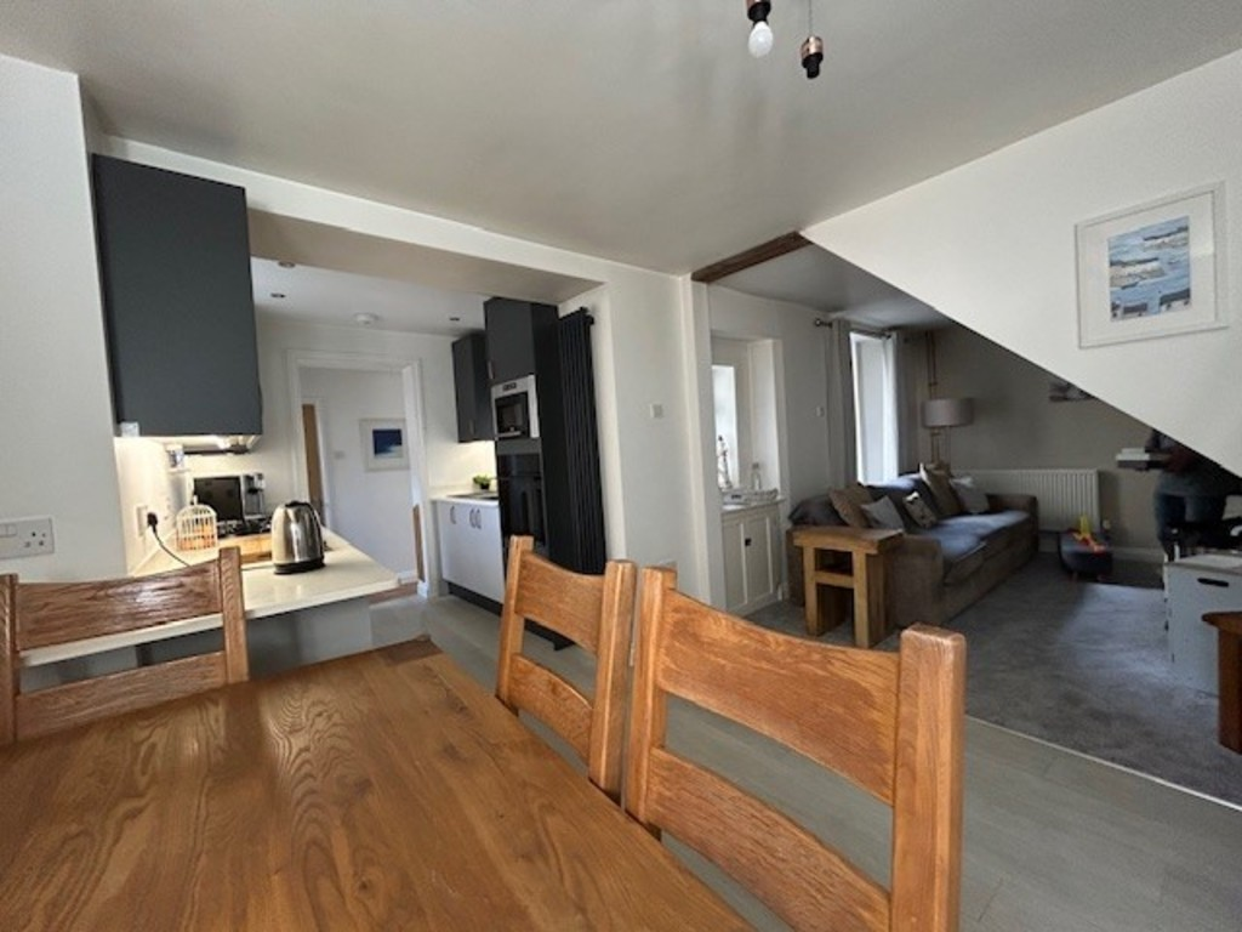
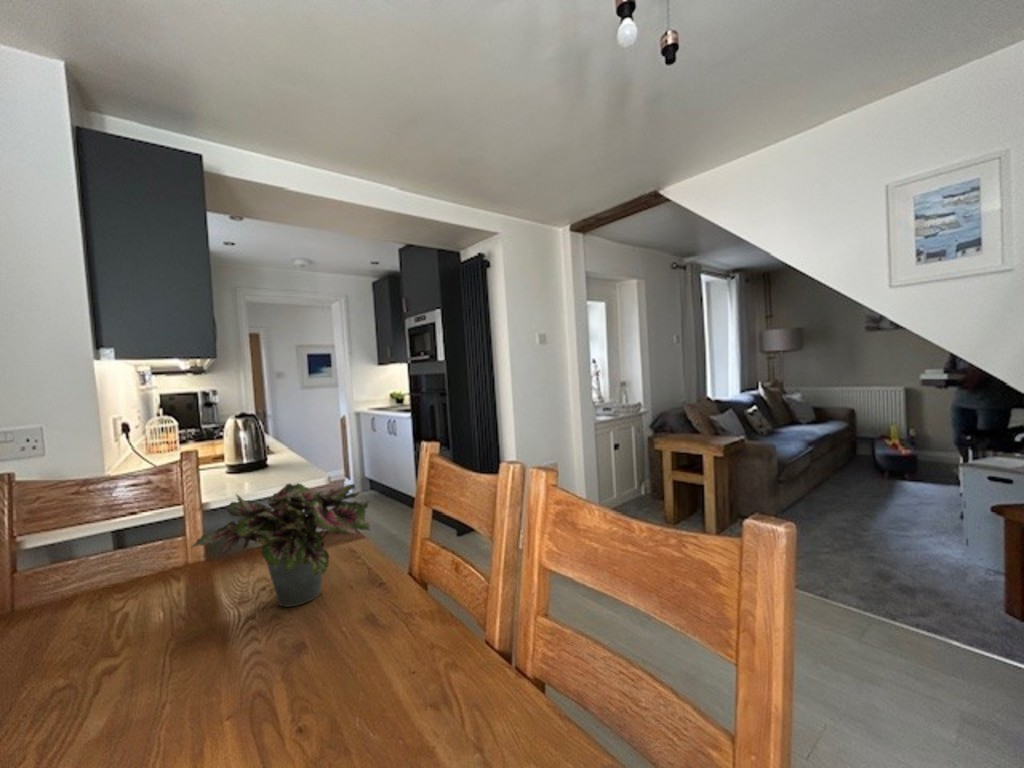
+ potted plant [190,482,372,608]
